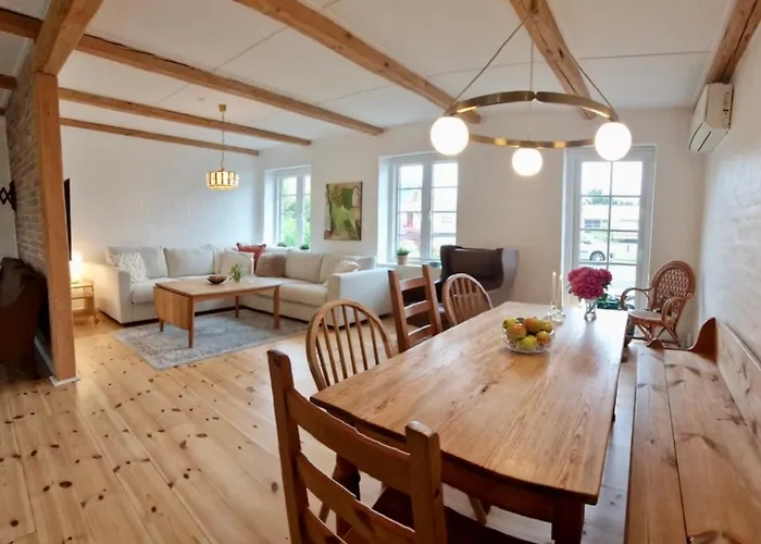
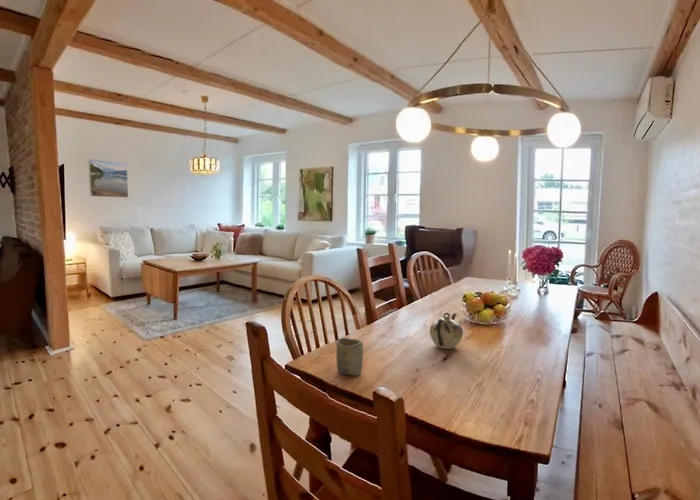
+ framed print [87,158,129,199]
+ teapot [429,312,464,350]
+ cup [335,337,364,376]
